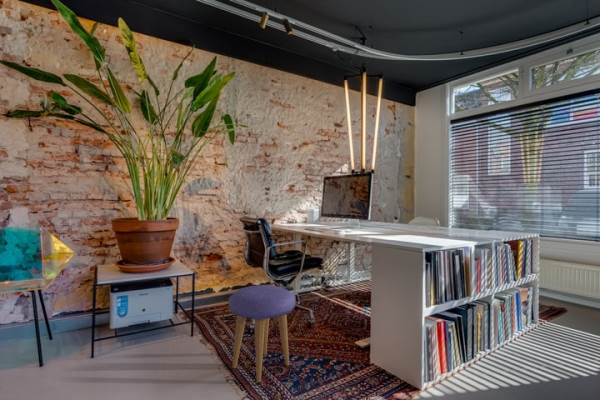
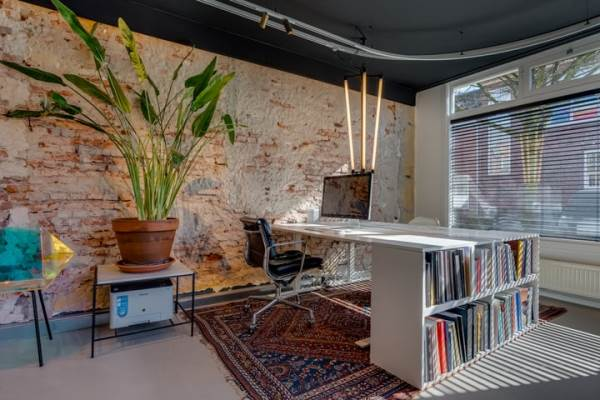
- stool [227,284,296,383]
